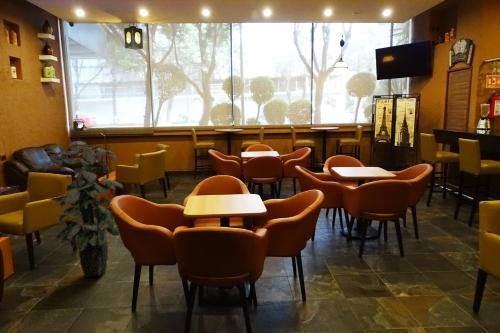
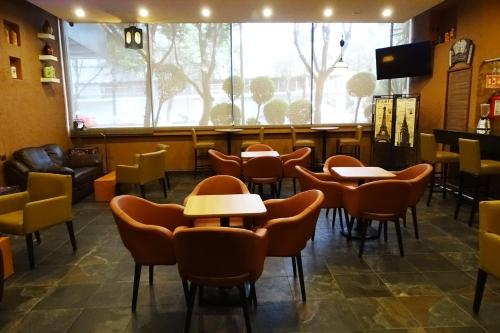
- indoor plant [49,140,124,278]
